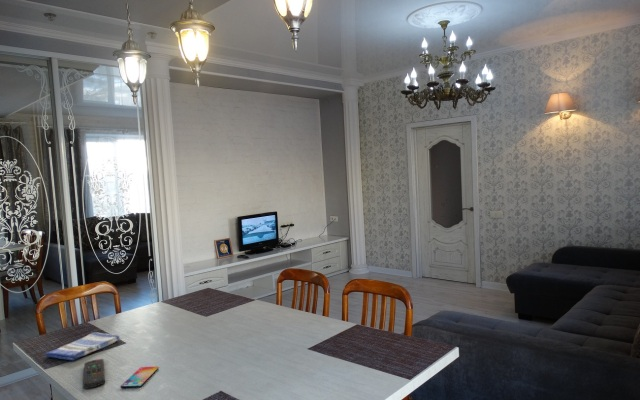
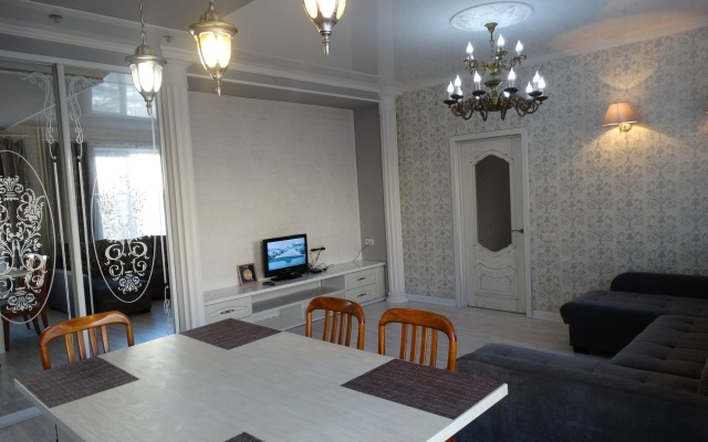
- smartphone [120,366,159,389]
- dish towel [44,332,121,362]
- remote control [82,358,106,389]
